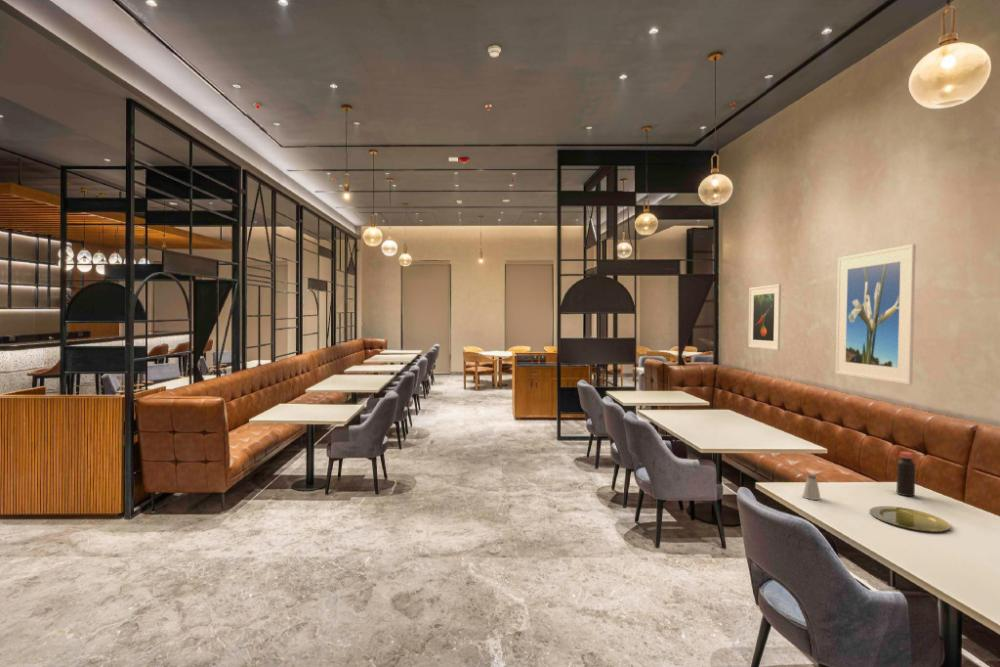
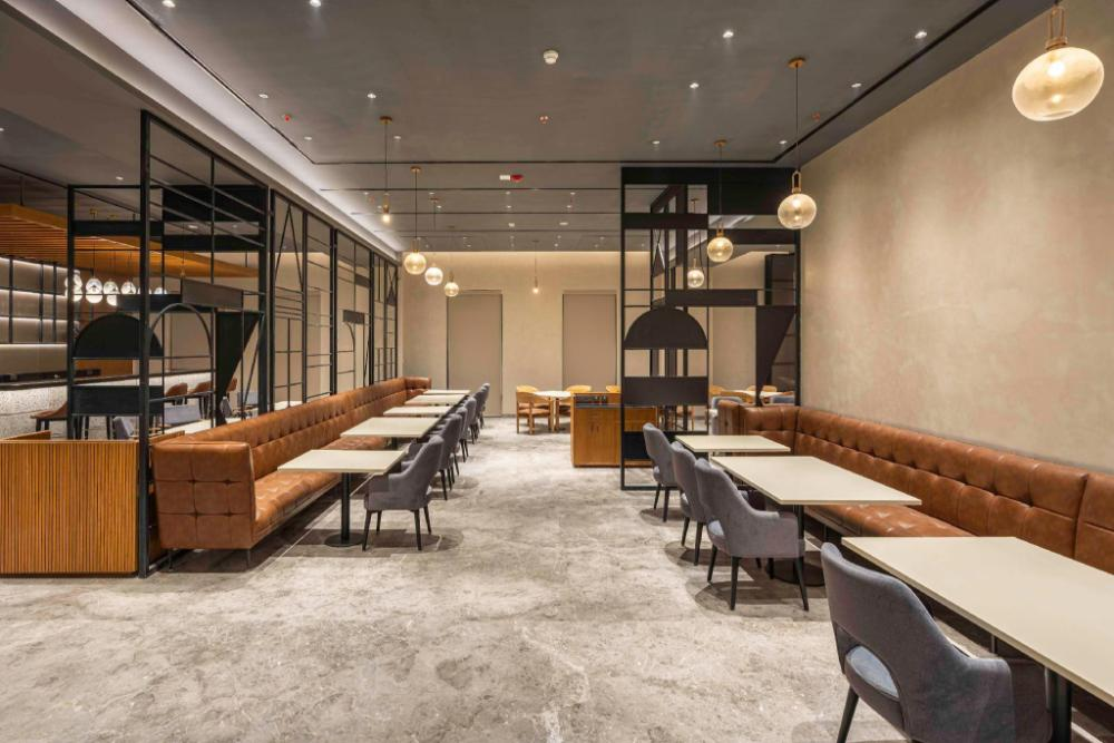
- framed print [835,243,917,385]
- bottle [896,451,916,497]
- plate [869,505,951,533]
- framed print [747,283,782,351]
- saltshaker [802,474,822,501]
